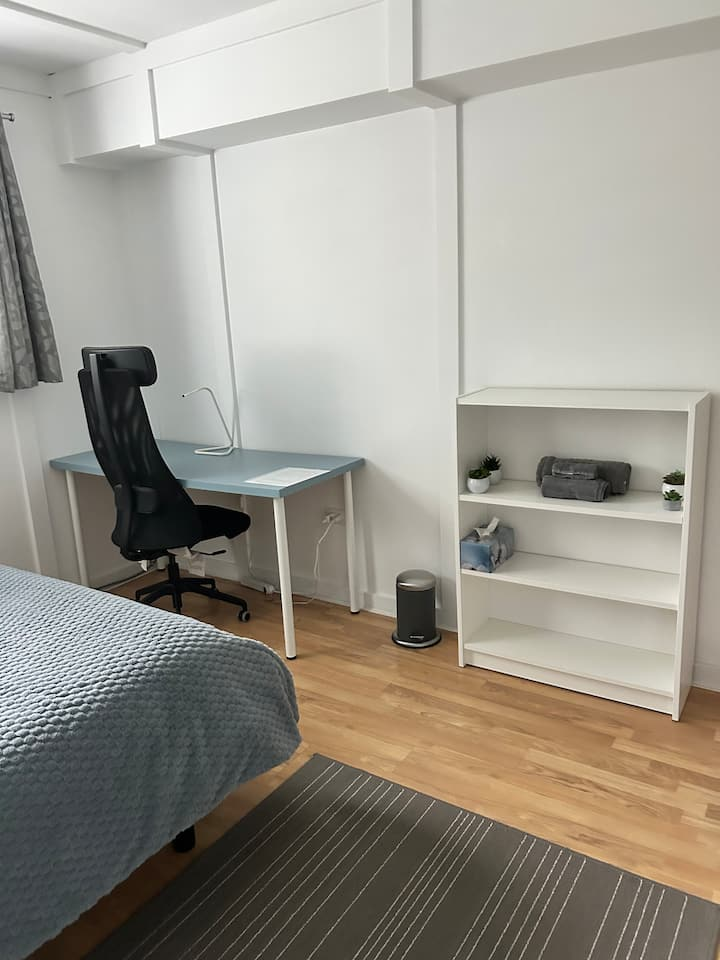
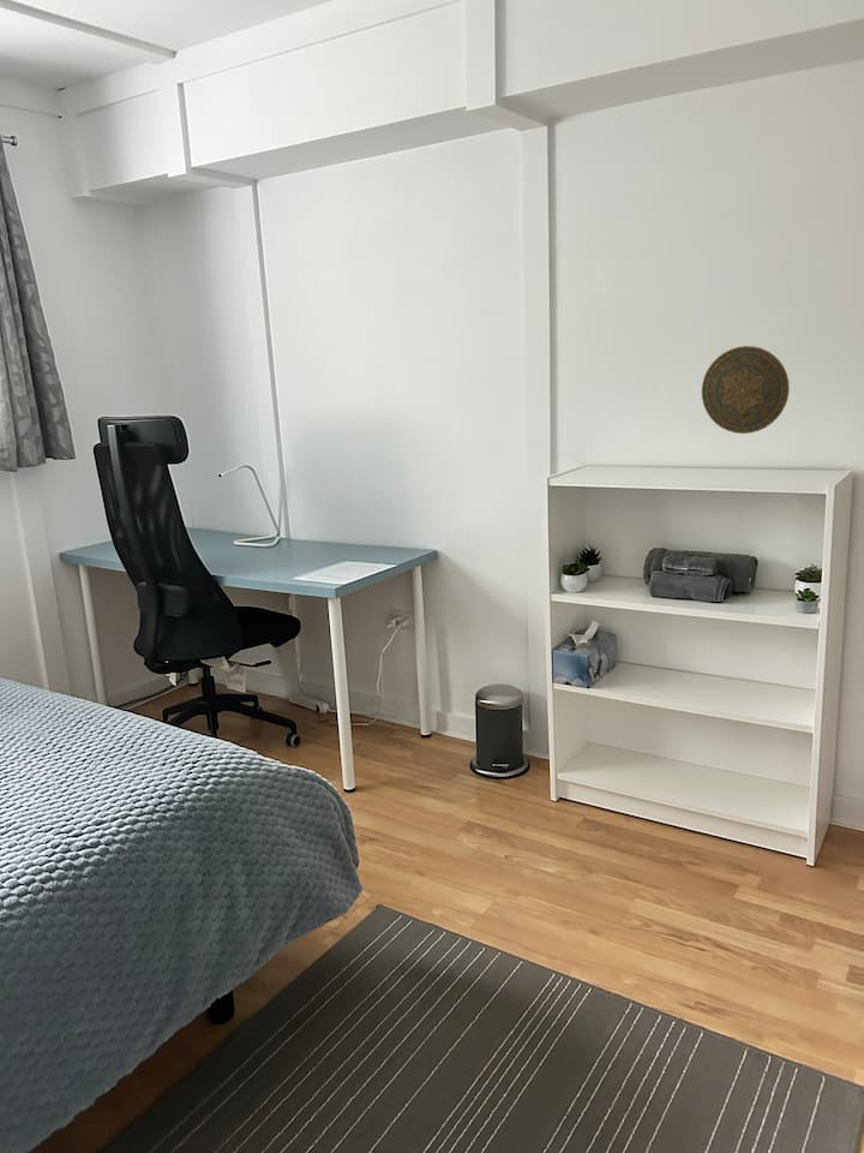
+ decorative plate [701,345,791,435]
